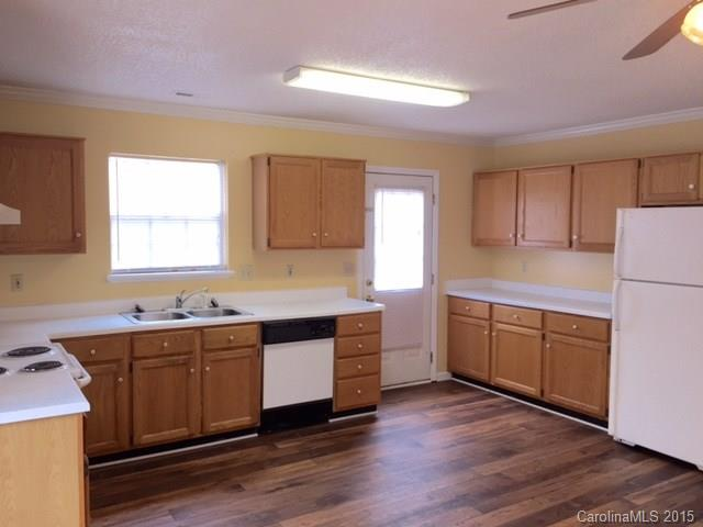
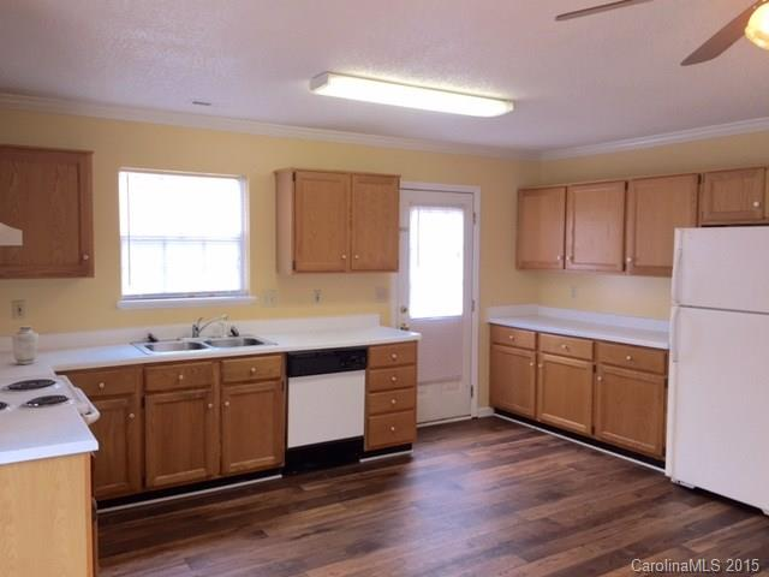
+ vase [11,325,40,365]
